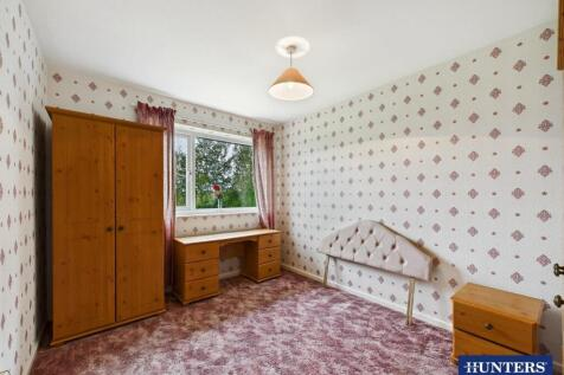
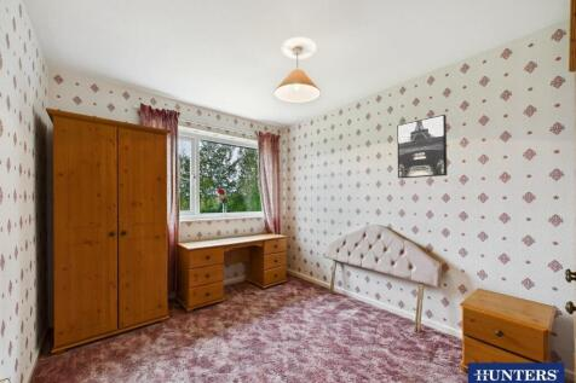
+ wall art [396,114,448,180]
